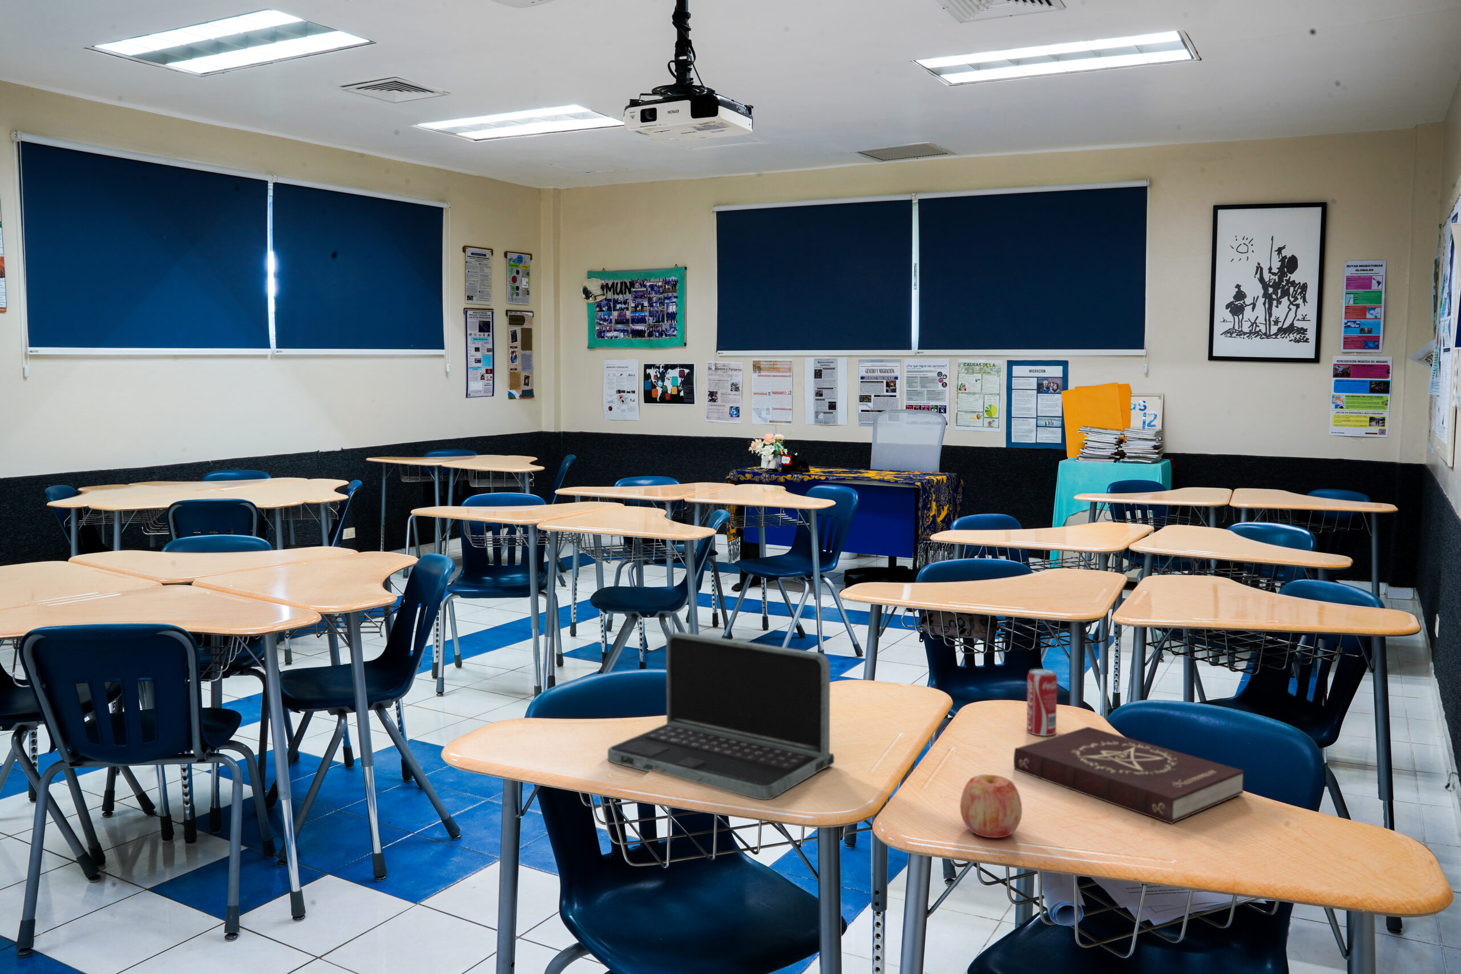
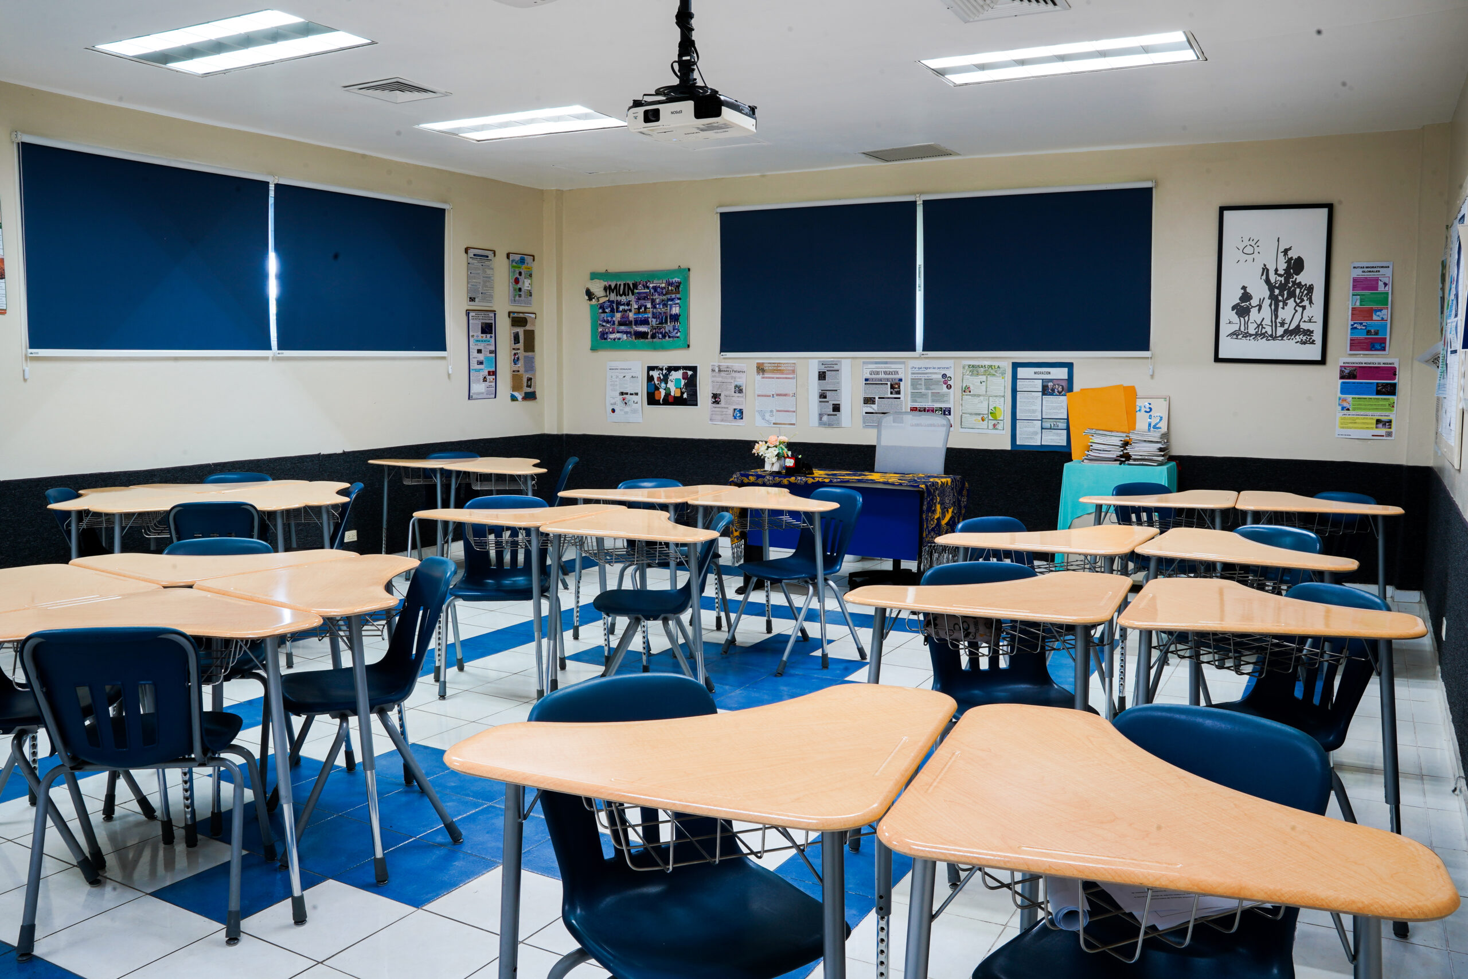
- beverage can [1026,669,1058,737]
- book [1013,726,1245,824]
- apple [960,774,1023,838]
- laptop [608,632,835,800]
